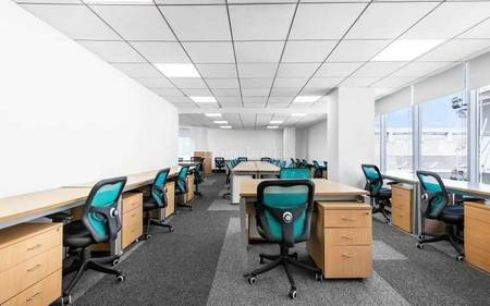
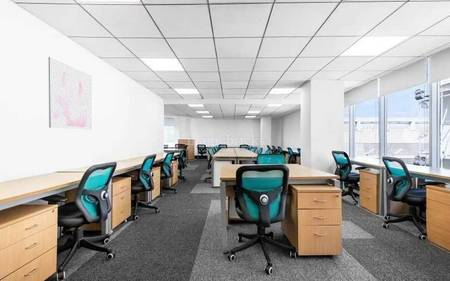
+ wall art [47,56,93,131]
